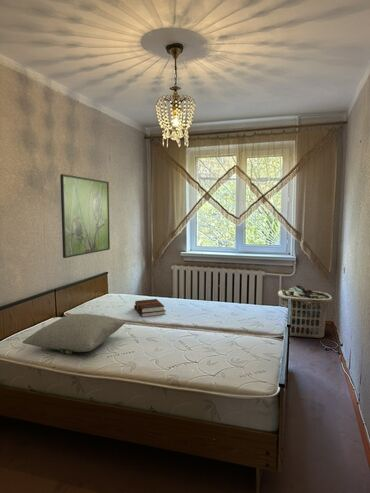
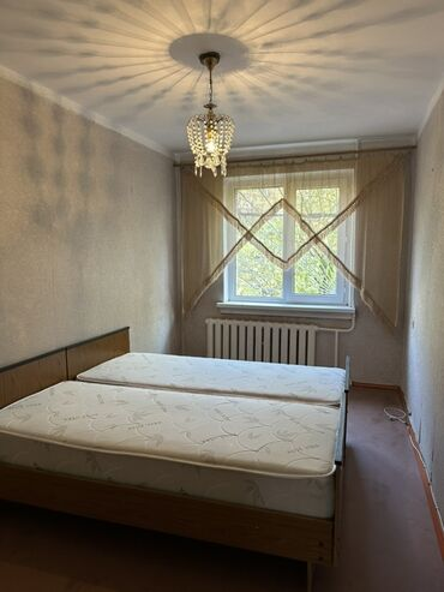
- clothes hamper [277,284,333,339]
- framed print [59,173,111,259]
- hardback book [133,298,166,318]
- pillow [22,313,126,355]
